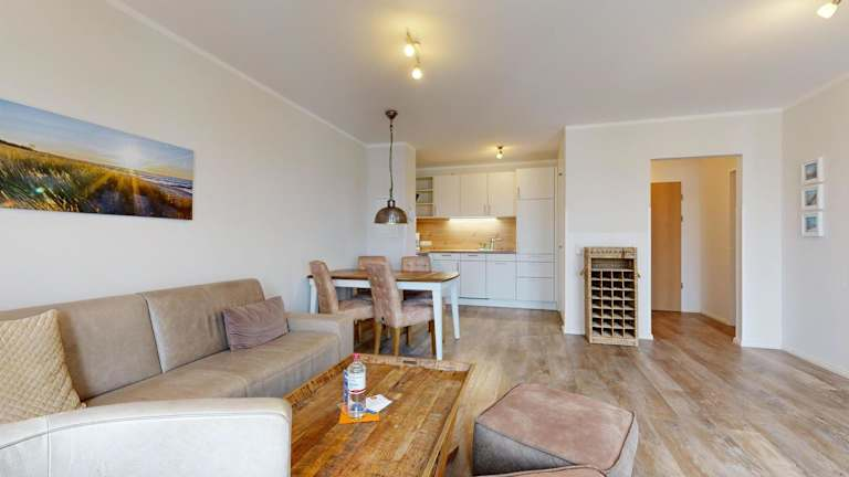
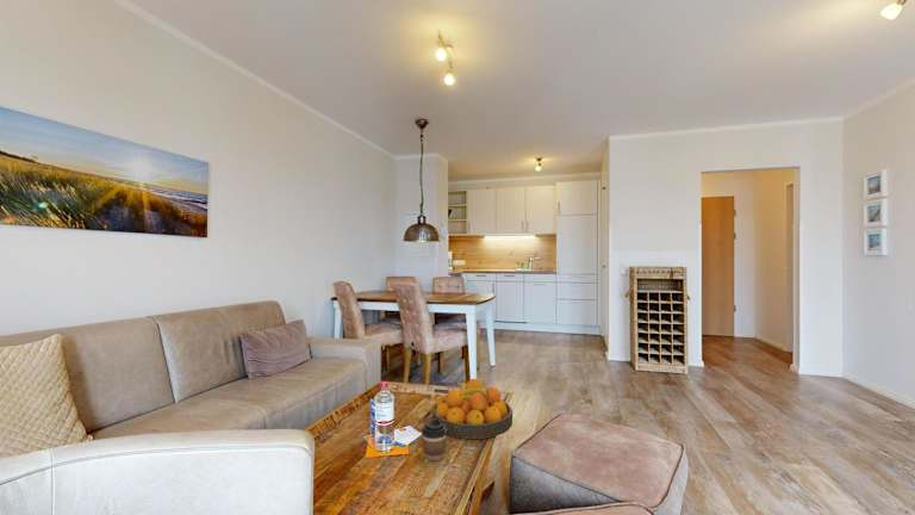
+ coffee cup [421,418,448,461]
+ fruit bowl [431,378,513,440]
